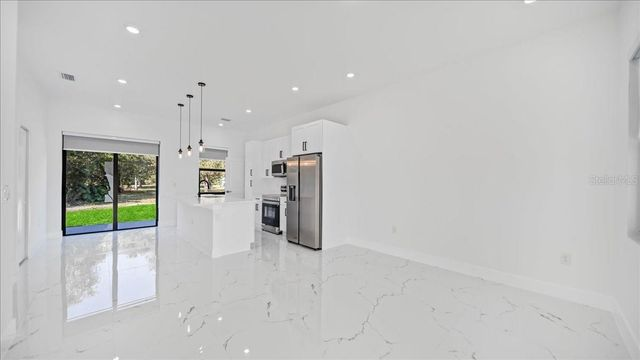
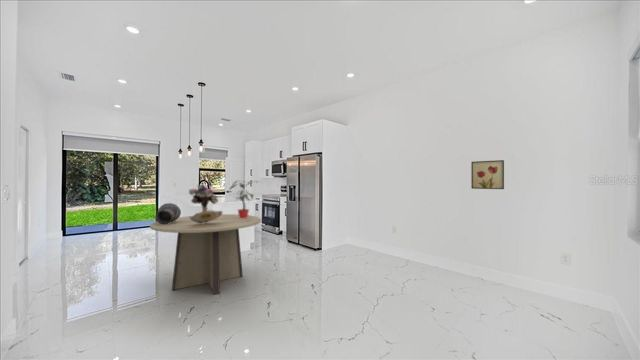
+ wall art [470,159,505,190]
+ bouquet [188,182,223,224]
+ ceramic pot [155,202,182,225]
+ dining table [149,213,262,295]
+ potted plant [228,179,262,219]
